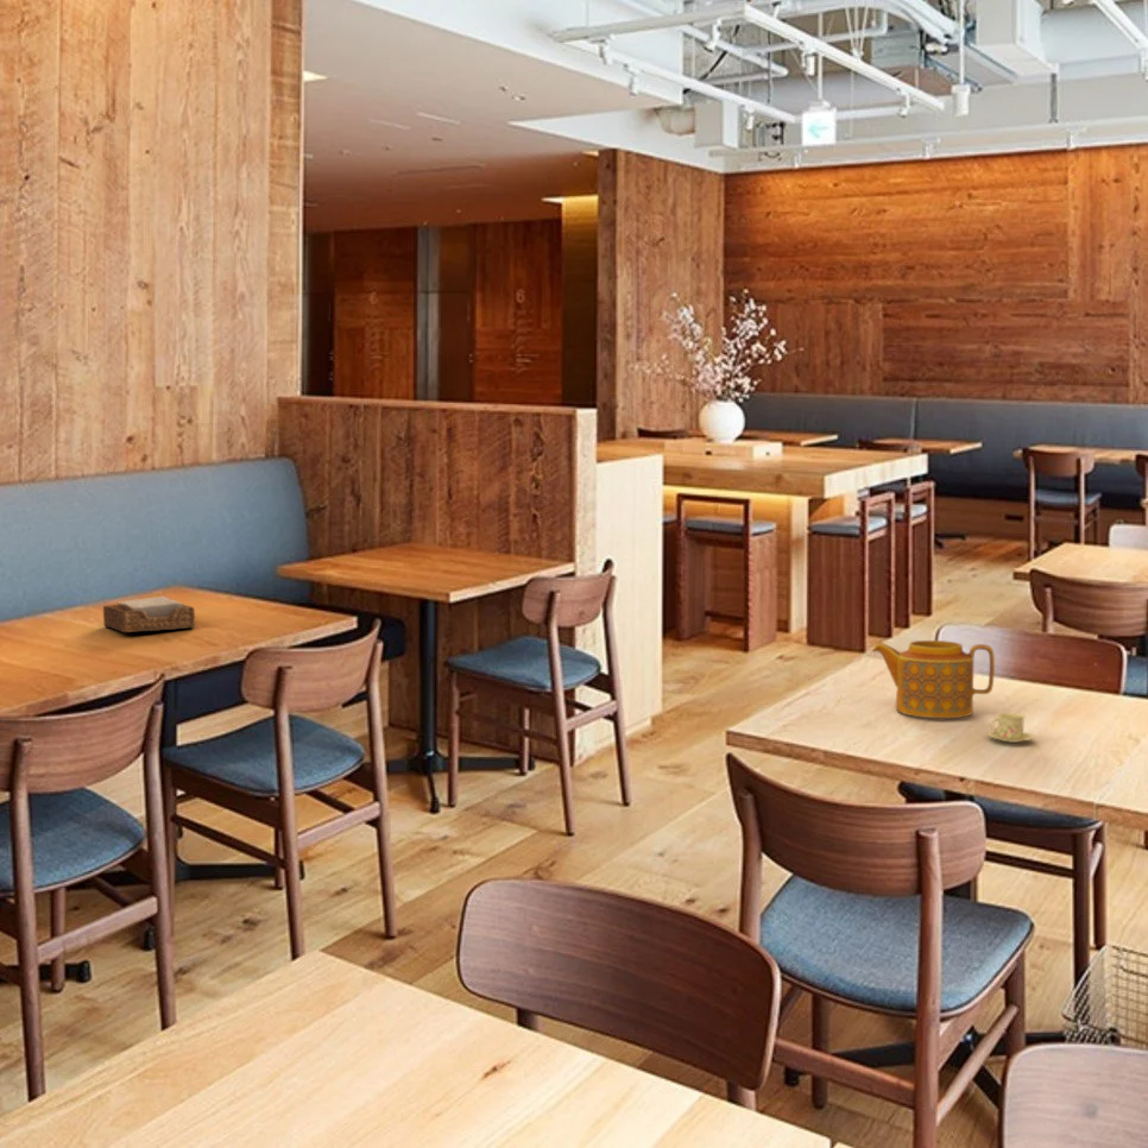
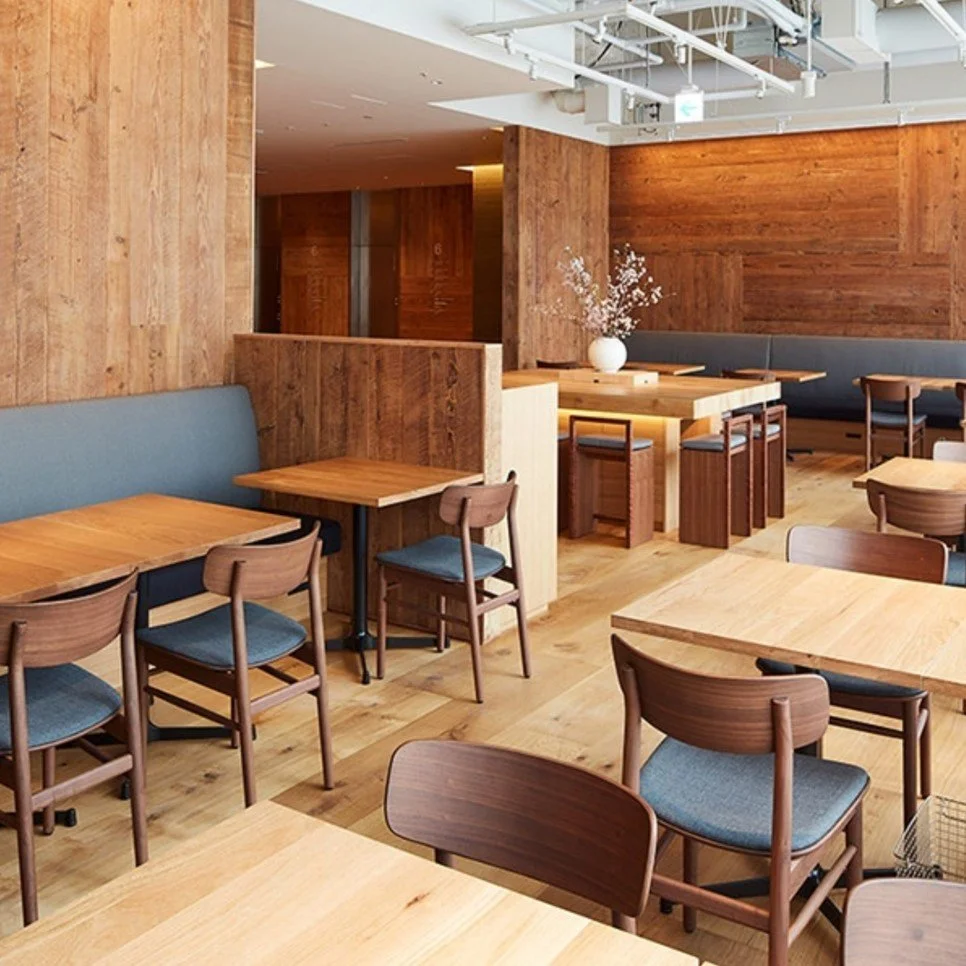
- chinaware [986,712,1035,744]
- teapot [871,639,996,719]
- napkin holder [102,595,197,633]
